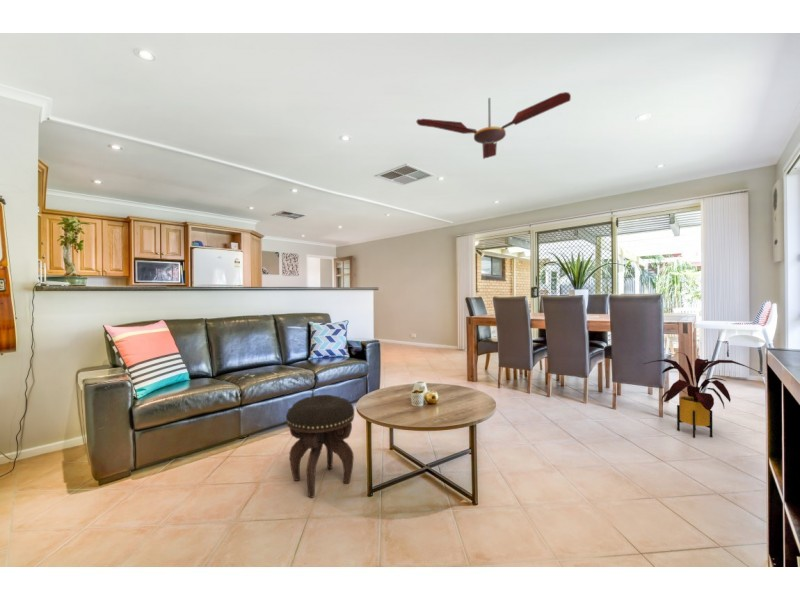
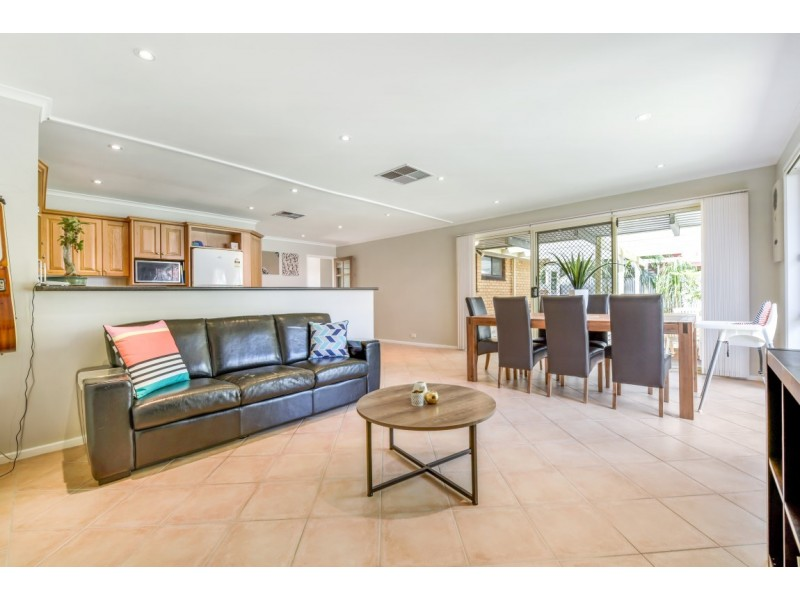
- footstool [285,394,355,499]
- house plant [643,351,763,439]
- ceiling fan [415,91,572,160]
